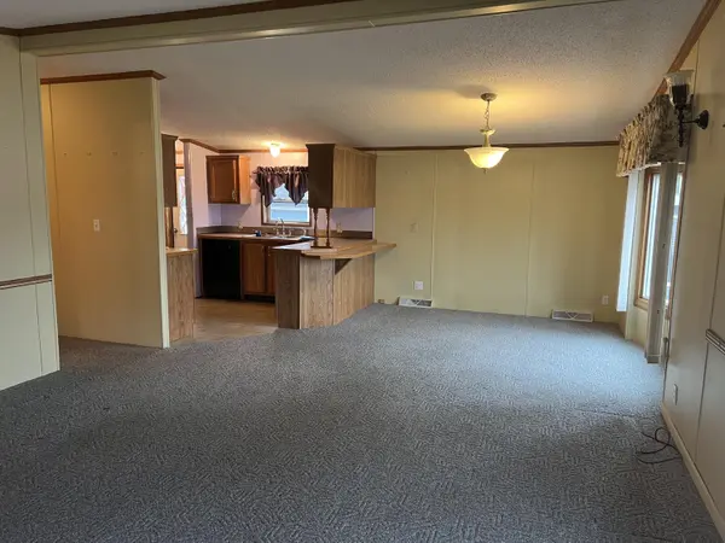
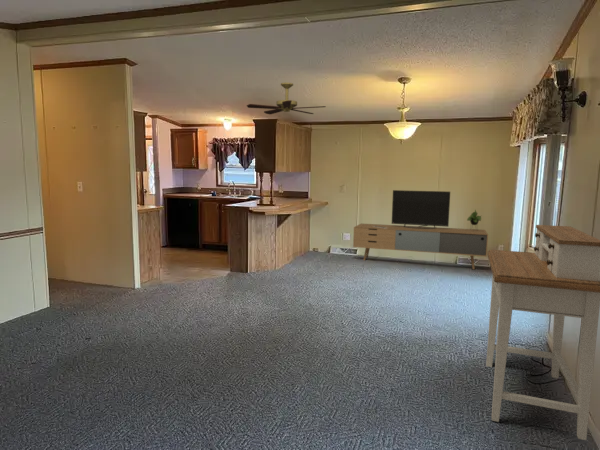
+ ceiling fan [246,82,327,115]
+ desk [485,224,600,441]
+ media console [352,189,489,270]
